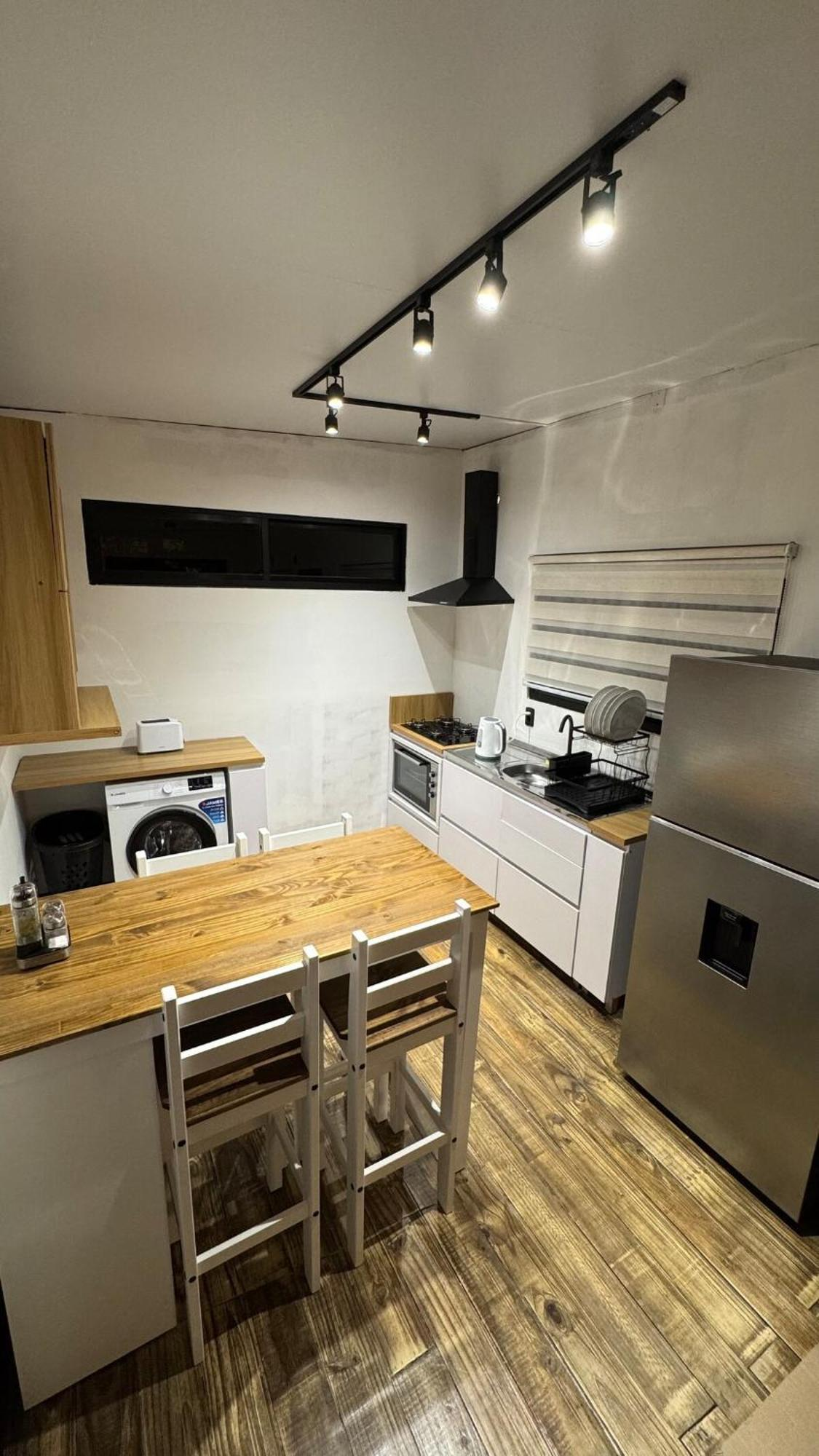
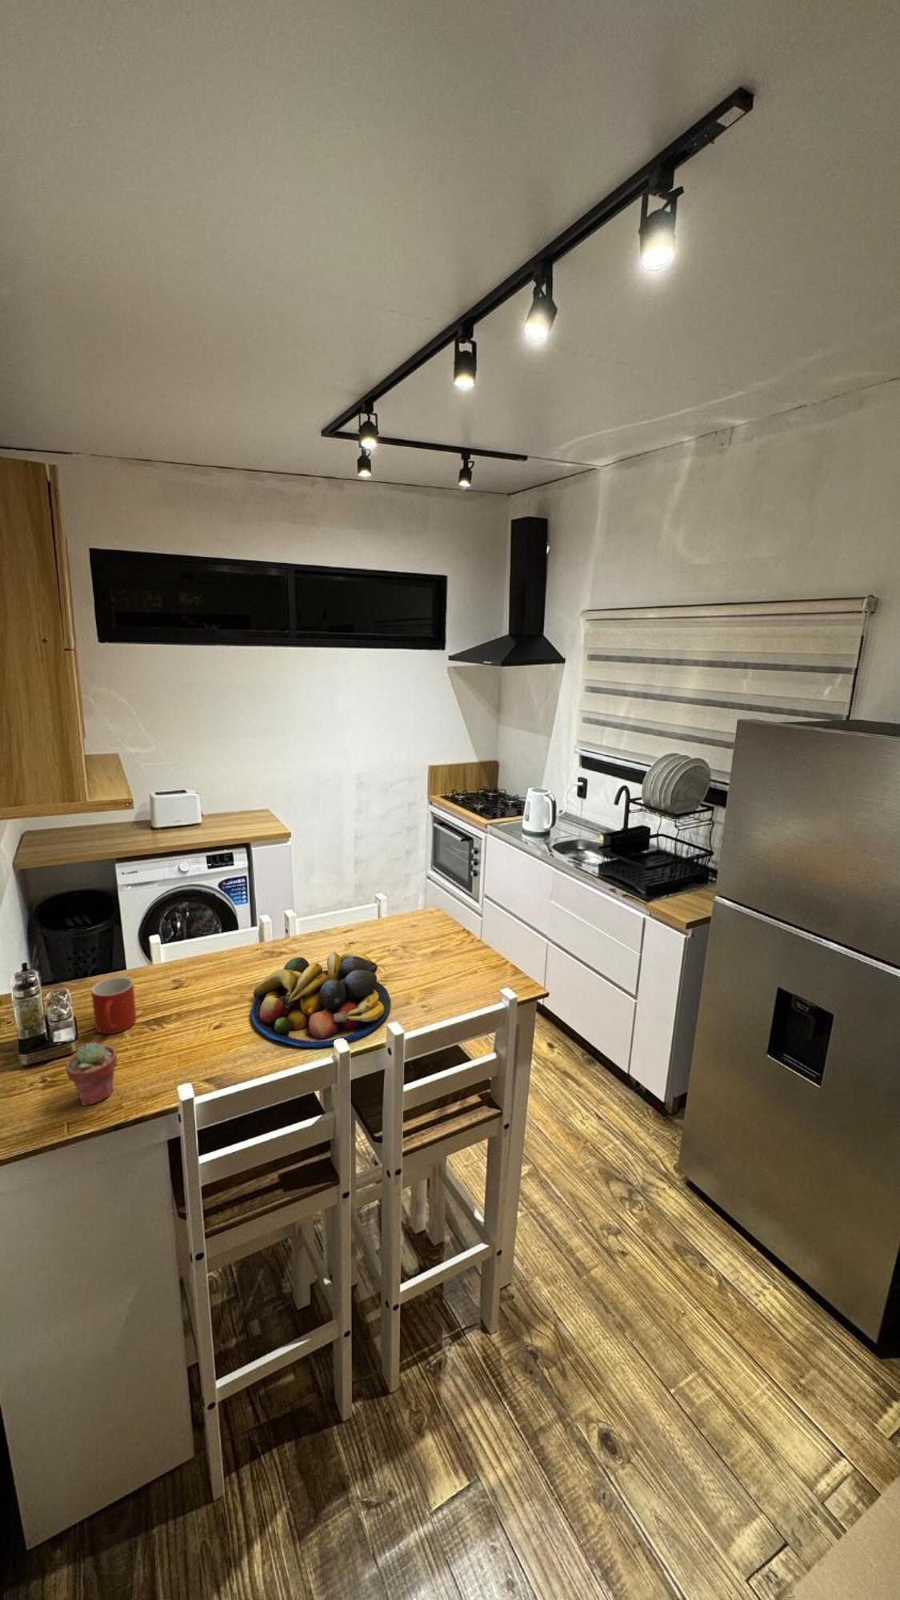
+ mug [90,976,136,1034]
+ fruit bowl [251,952,391,1048]
+ potted succulent [65,1042,118,1105]
